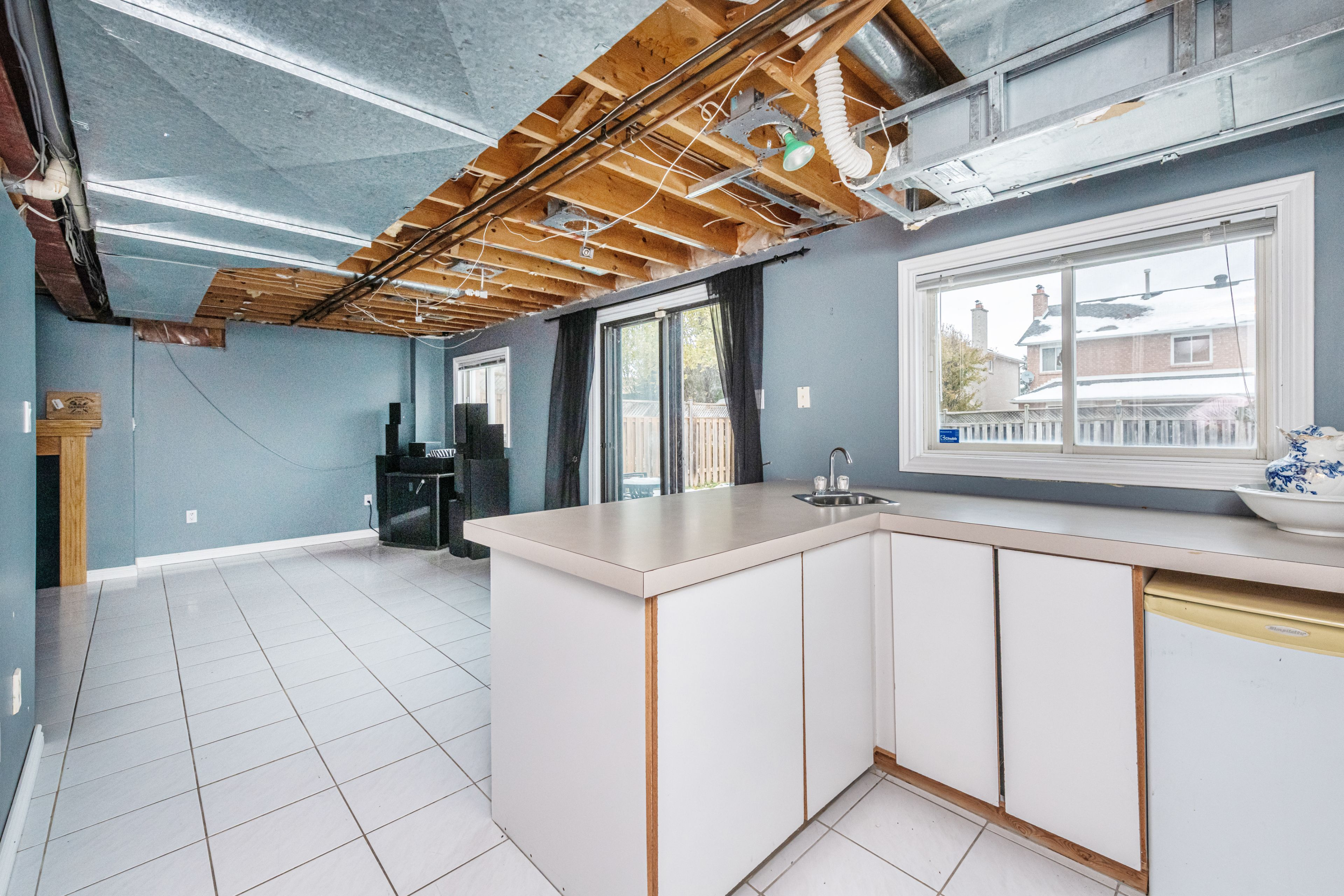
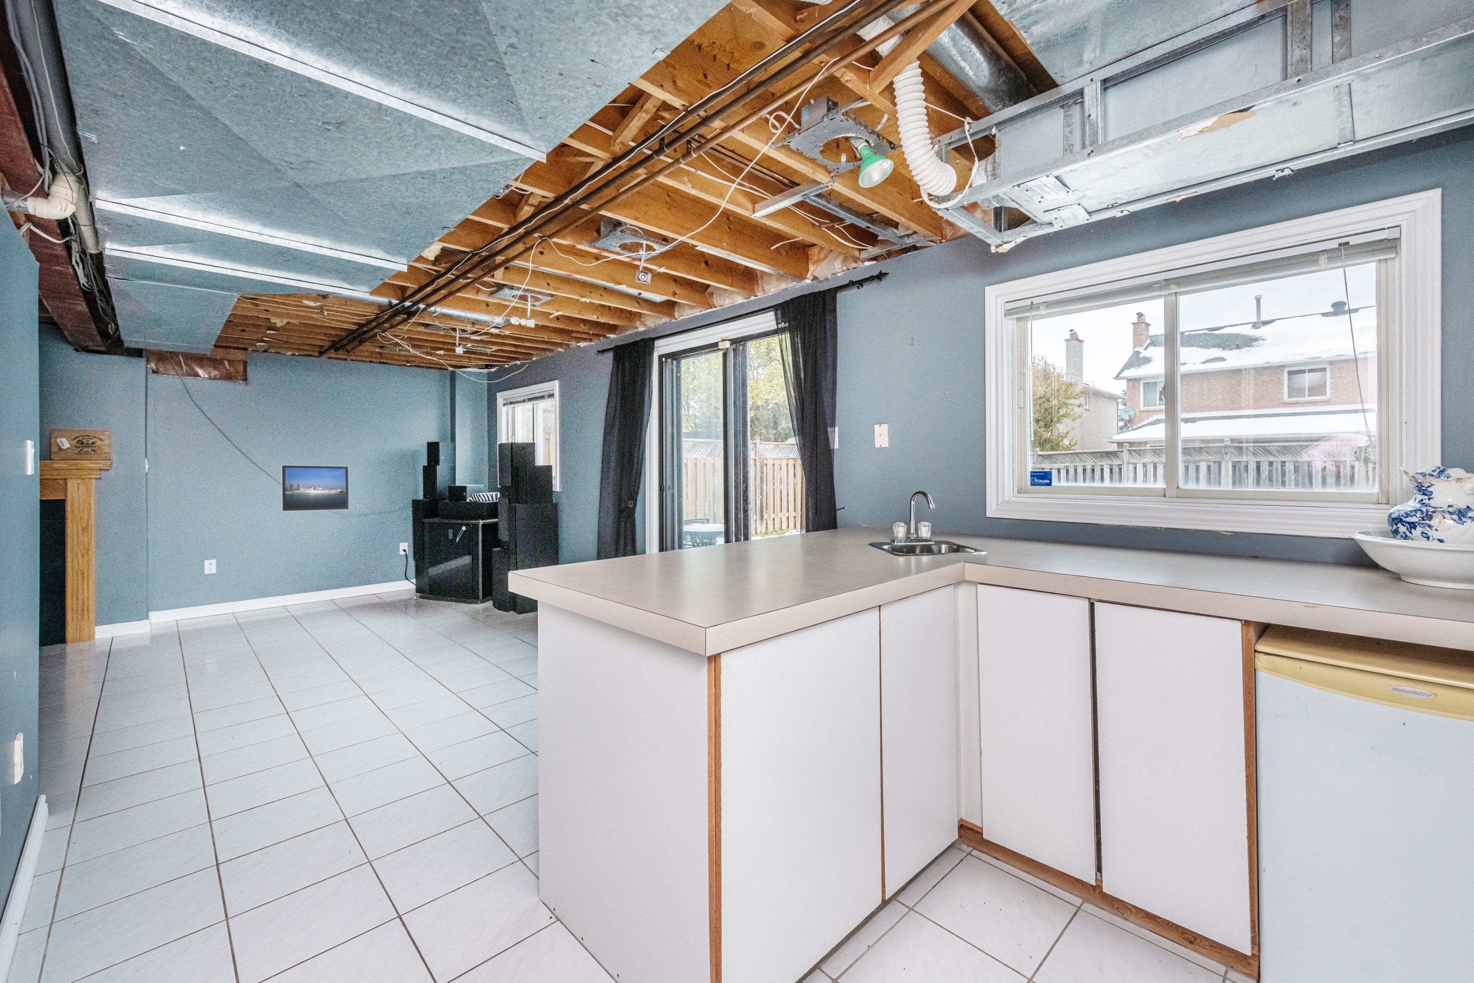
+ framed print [281,464,350,512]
